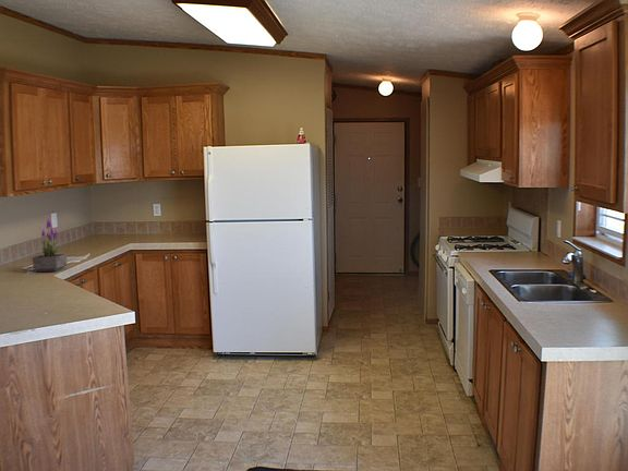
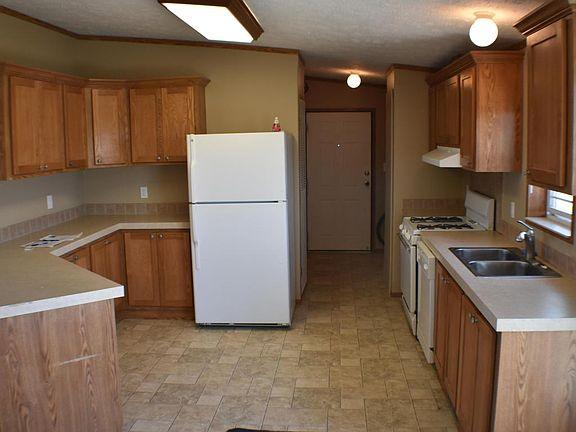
- potted plant [32,214,68,273]
